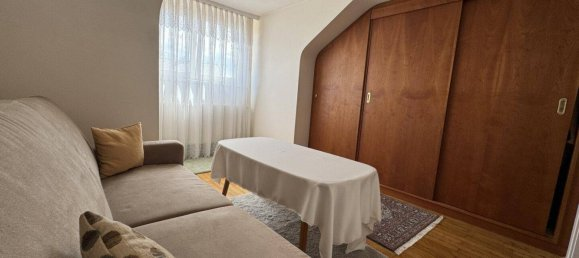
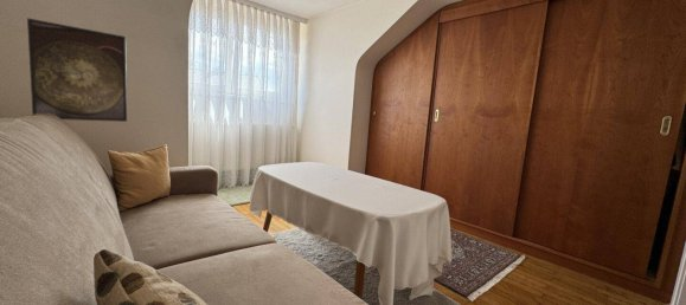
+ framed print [26,17,128,123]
